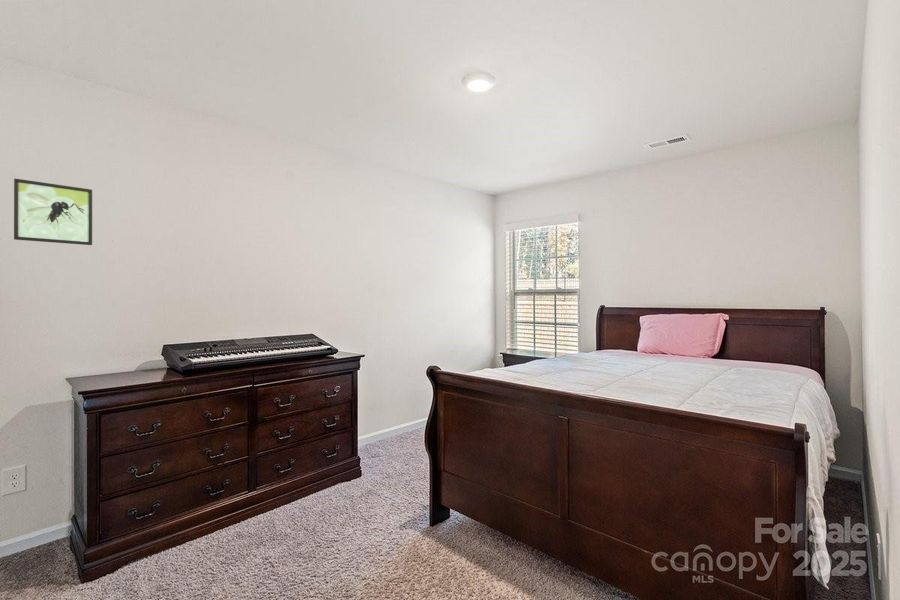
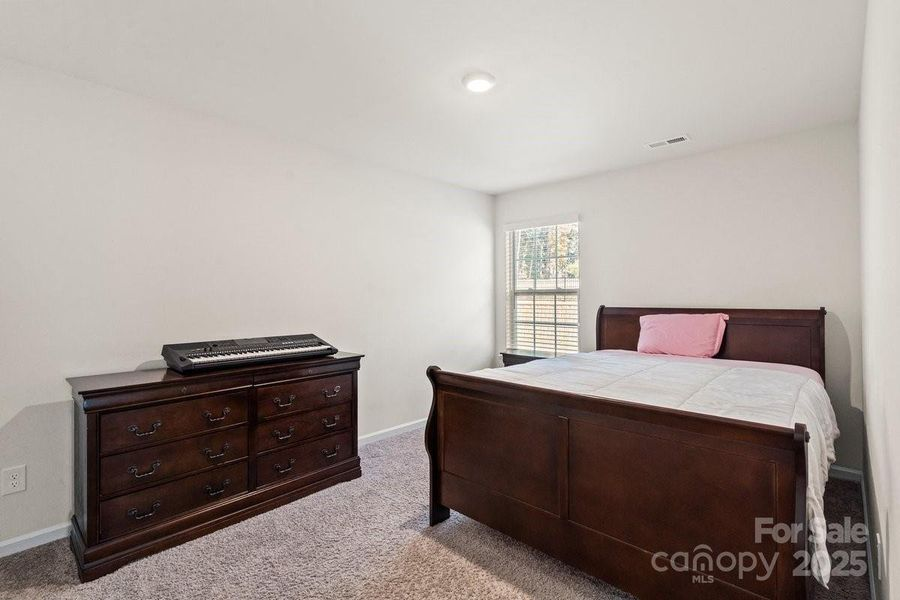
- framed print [13,178,93,246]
